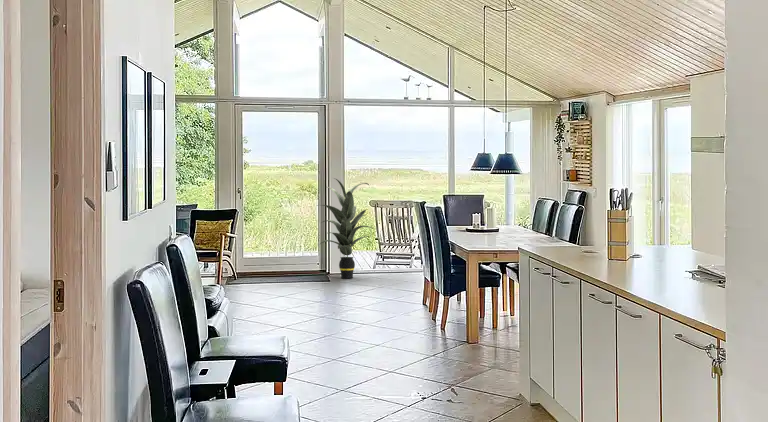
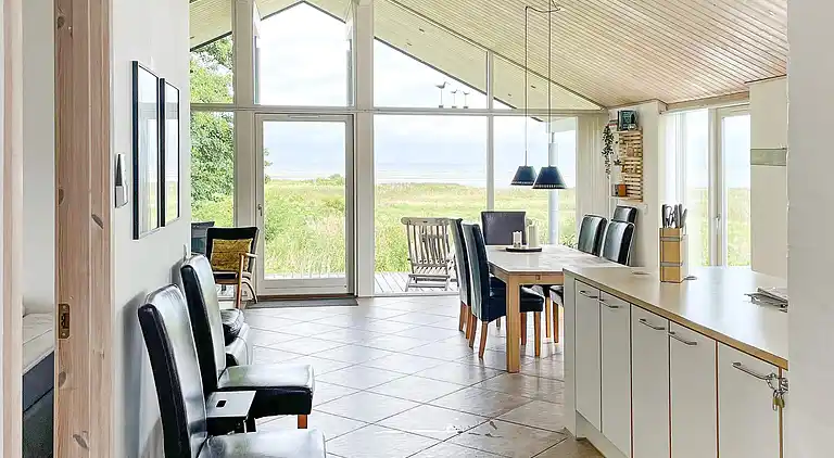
- indoor plant [316,177,372,279]
